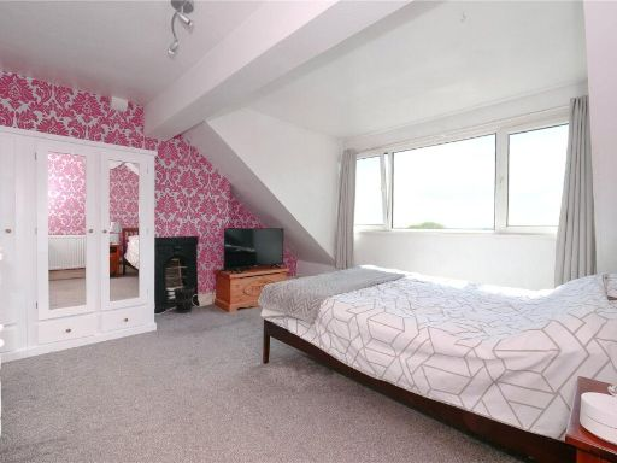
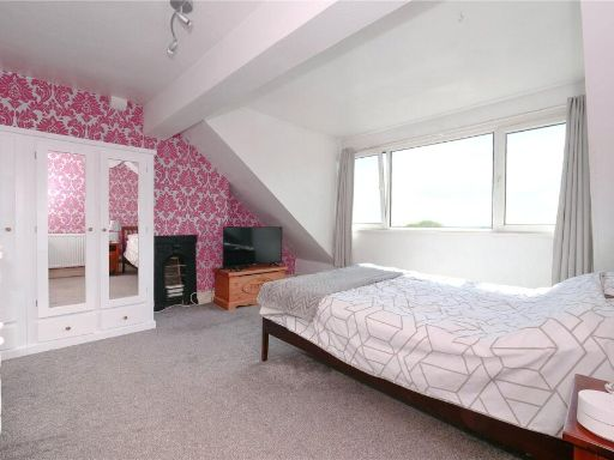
- wastebasket [172,286,195,315]
